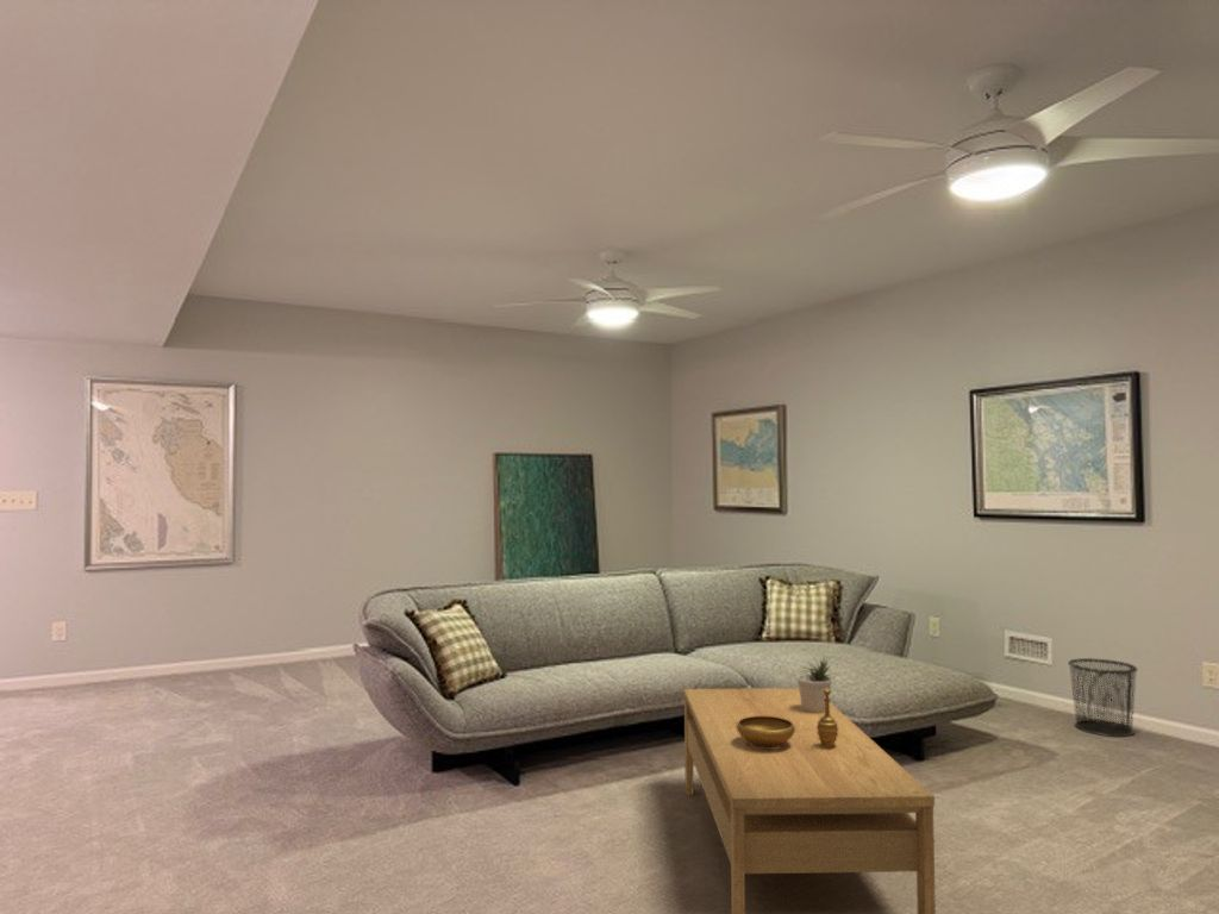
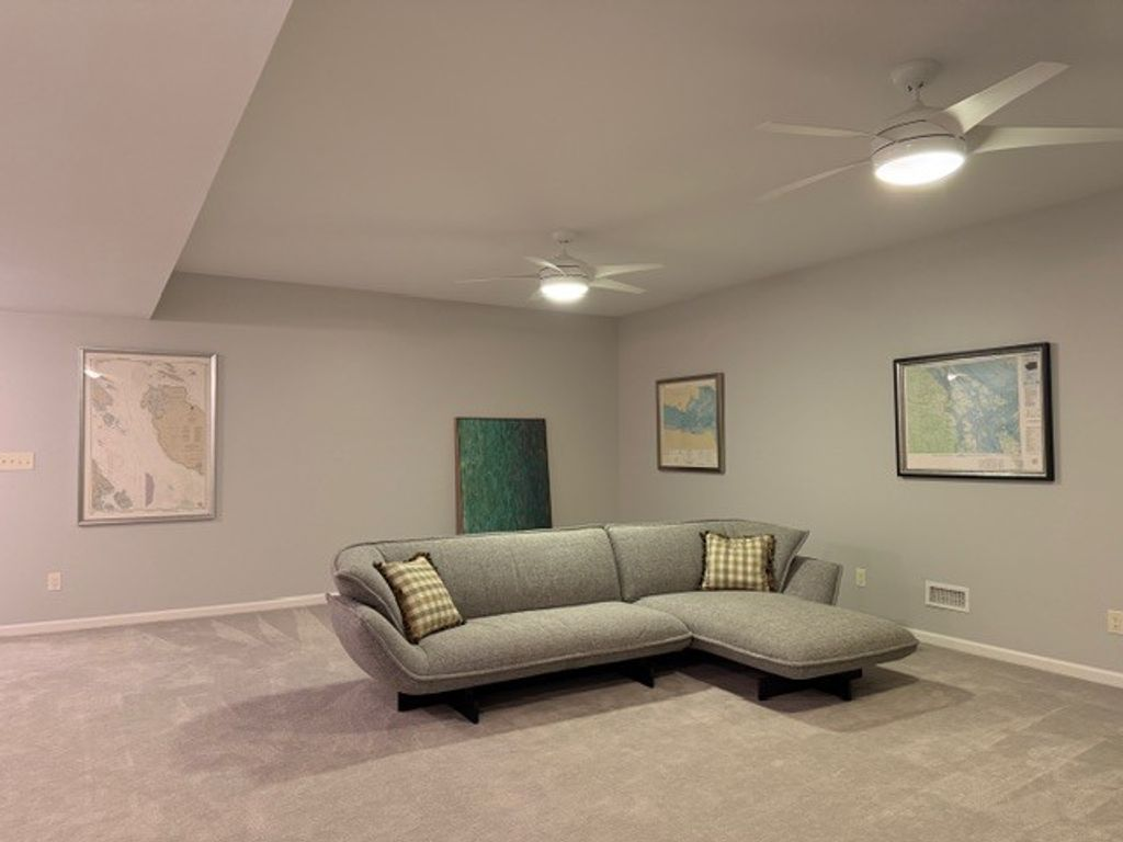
- decorative bowl [737,688,838,749]
- potted plant [795,653,837,713]
- coffee table [682,687,937,914]
- waste bin [1067,657,1139,738]
